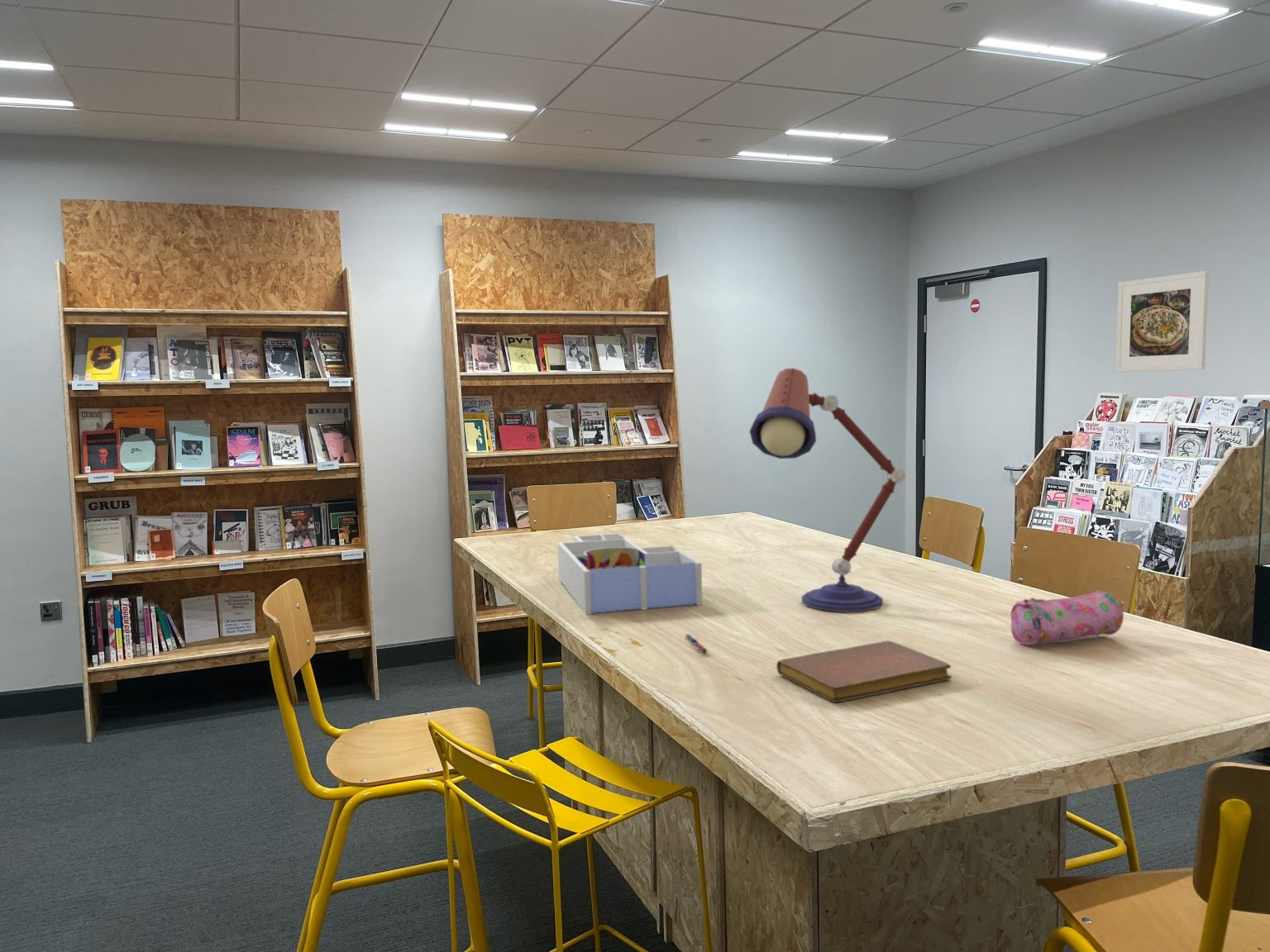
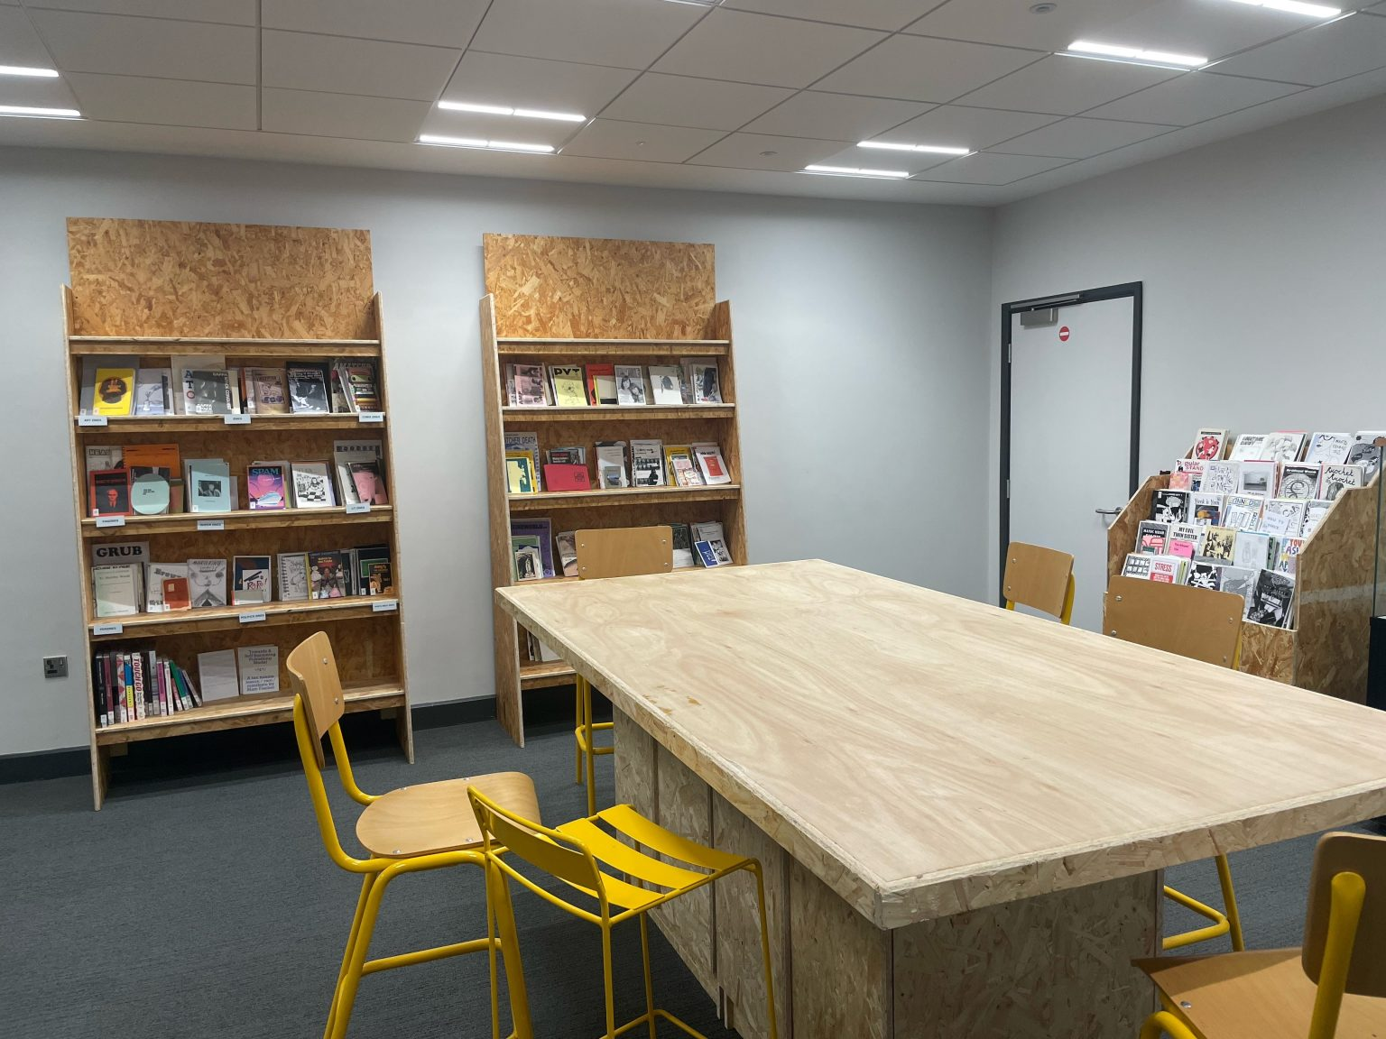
- desk organizer [556,532,703,616]
- notebook [776,640,953,703]
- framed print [1115,270,1210,373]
- pencil case [1010,589,1124,645]
- pen [684,633,709,654]
- desk lamp [748,368,908,613]
